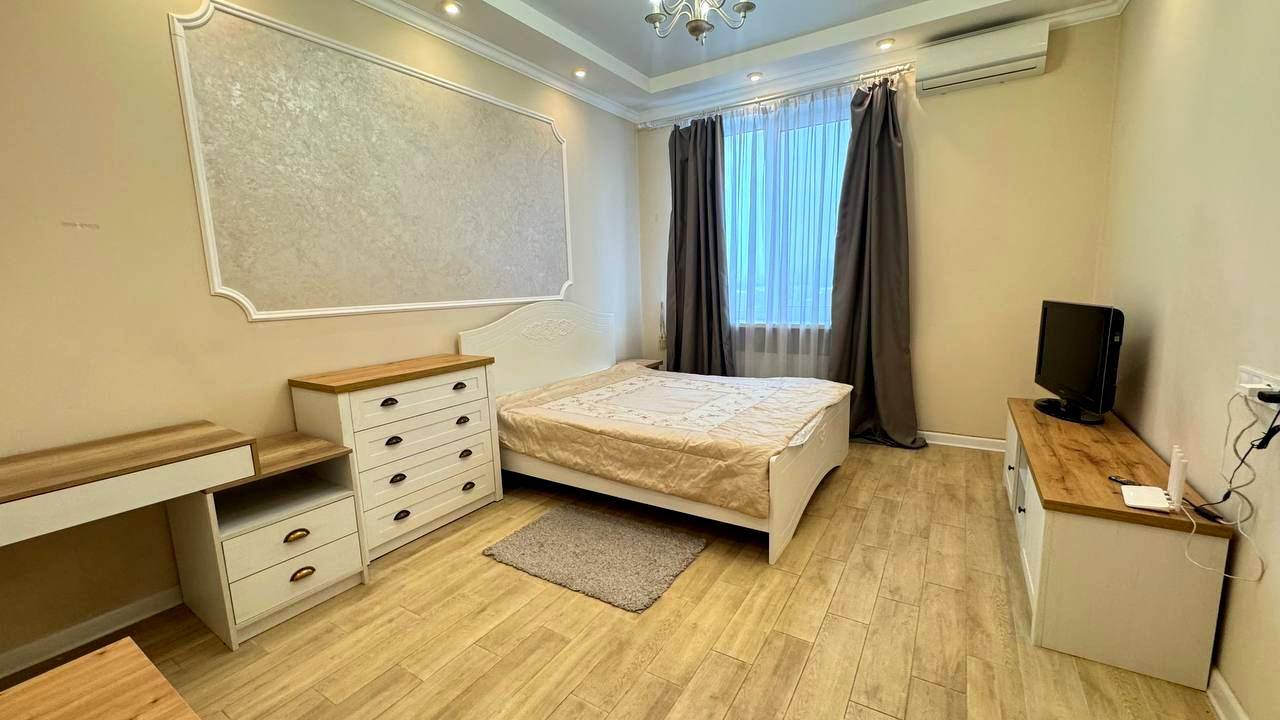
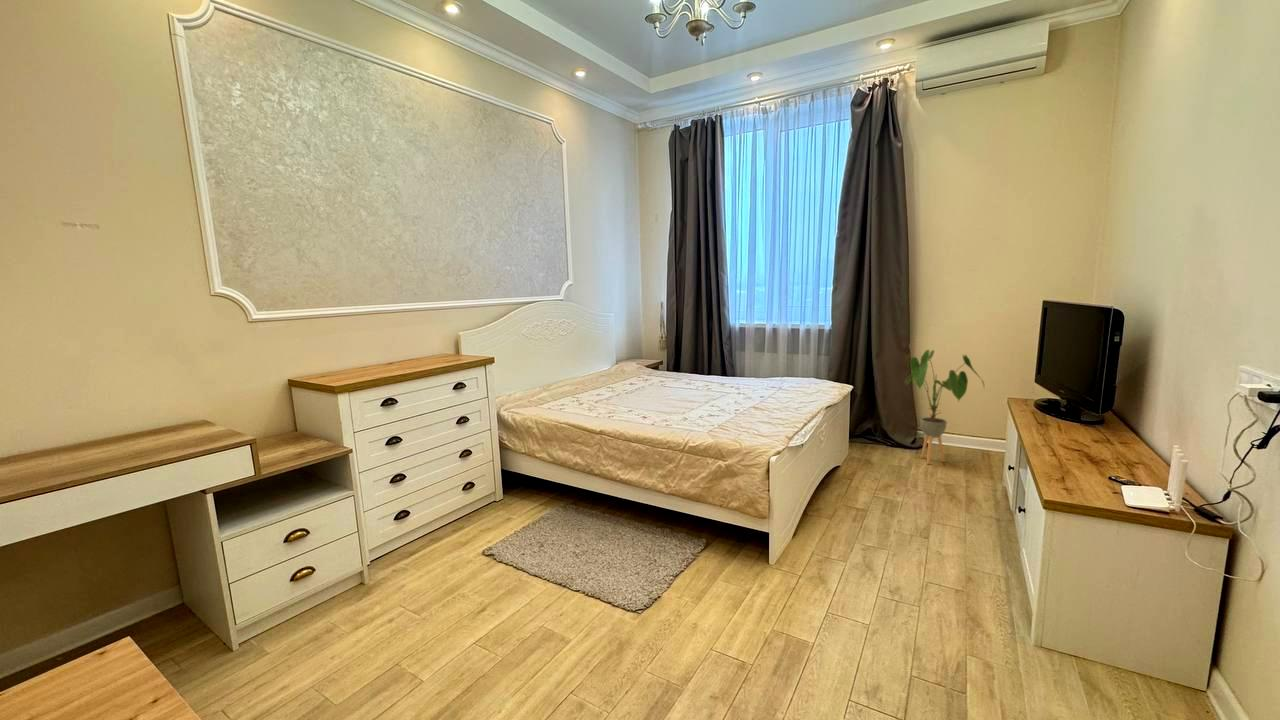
+ house plant [904,349,986,465]
